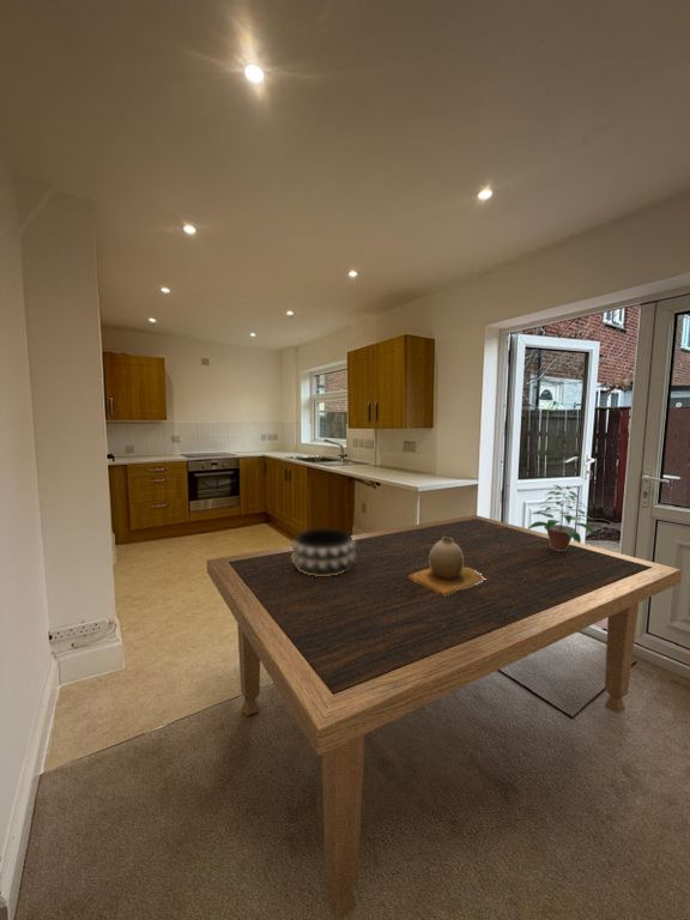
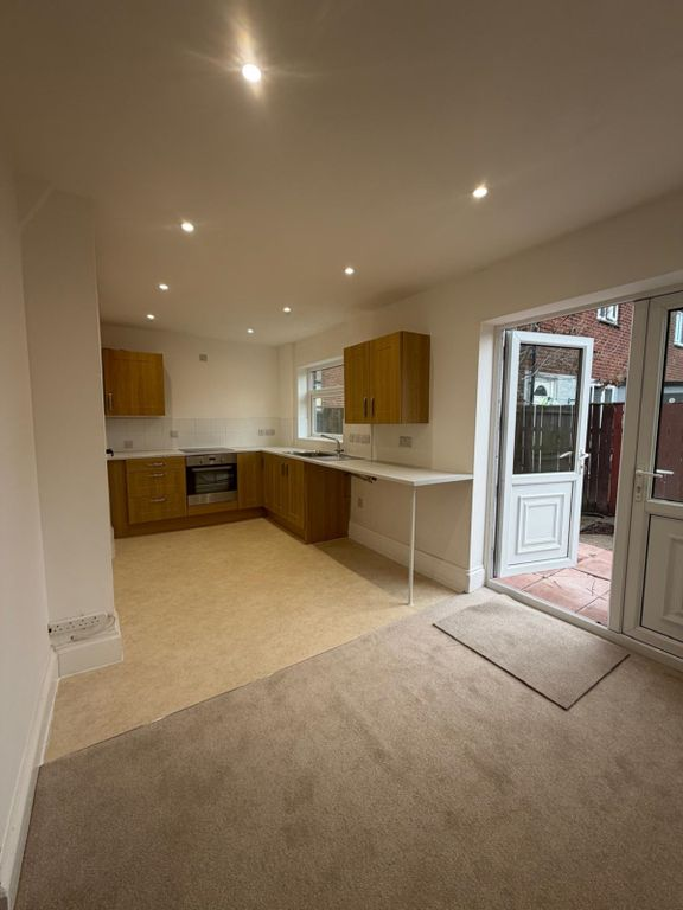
- dining table [206,514,683,920]
- potted plant [527,484,597,551]
- decorative bowl [291,527,356,576]
- vase [408,537,486,597]
